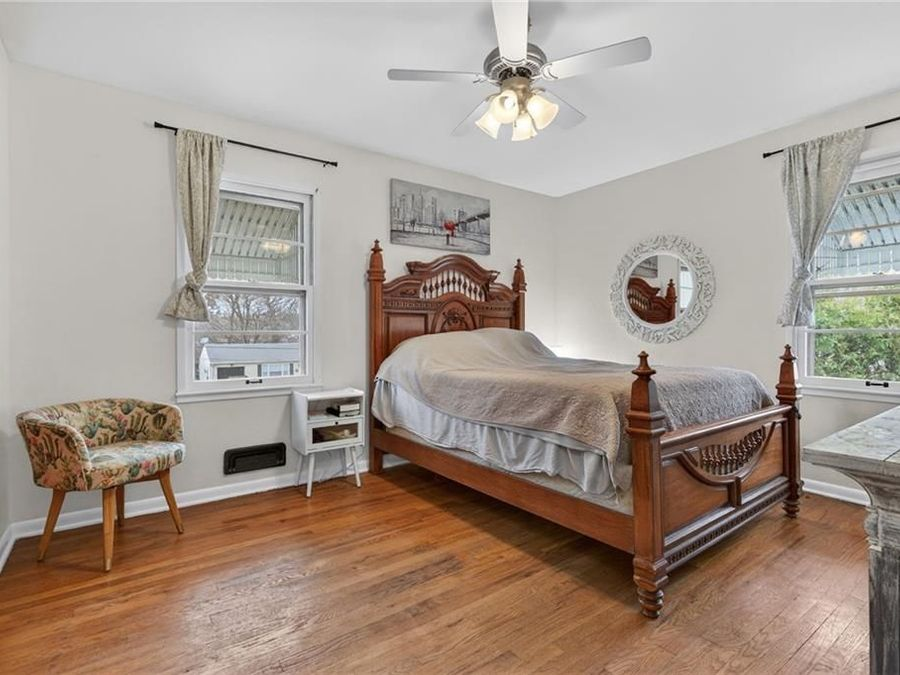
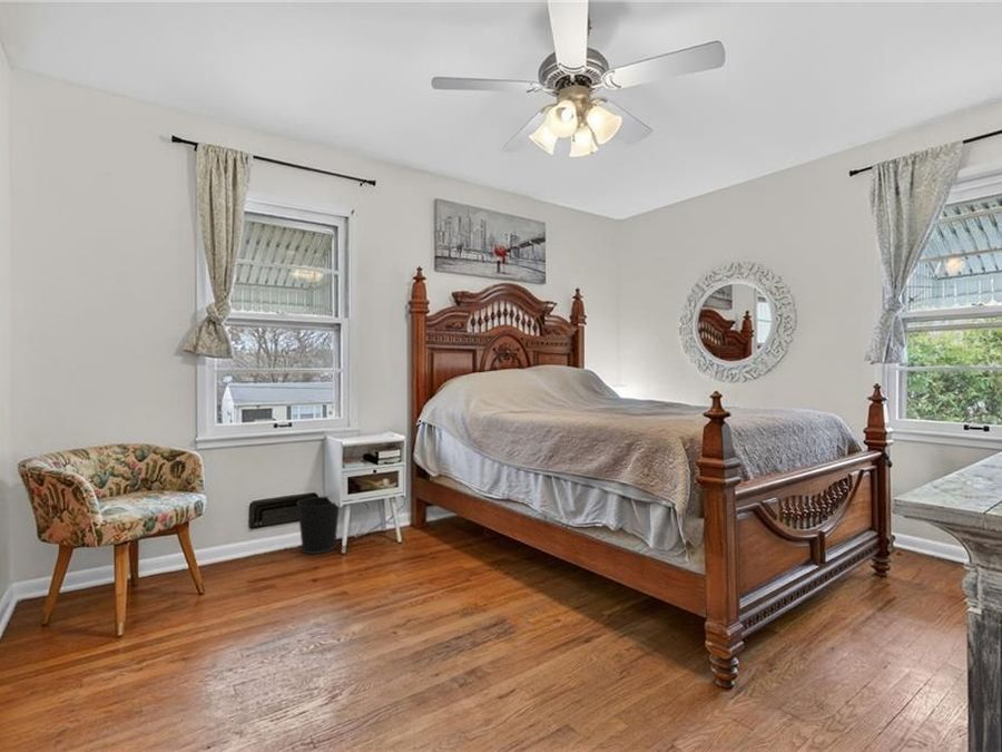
+ wastebasket [296,496,340,555]
